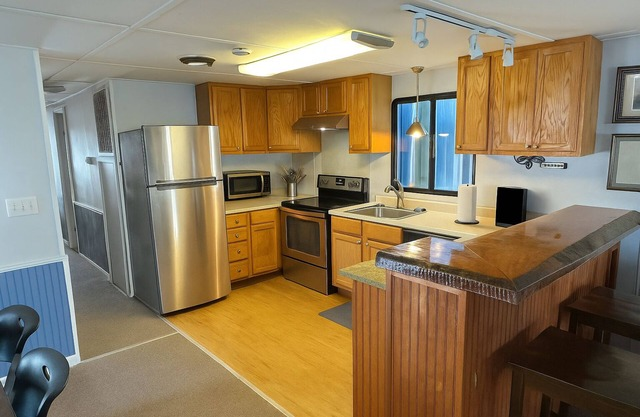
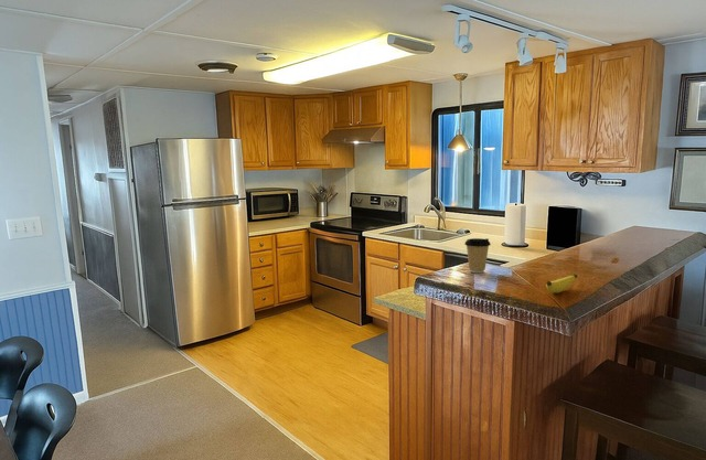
+ banana [545,272,578,295]
+ coffee cup [463,237,492,274]
